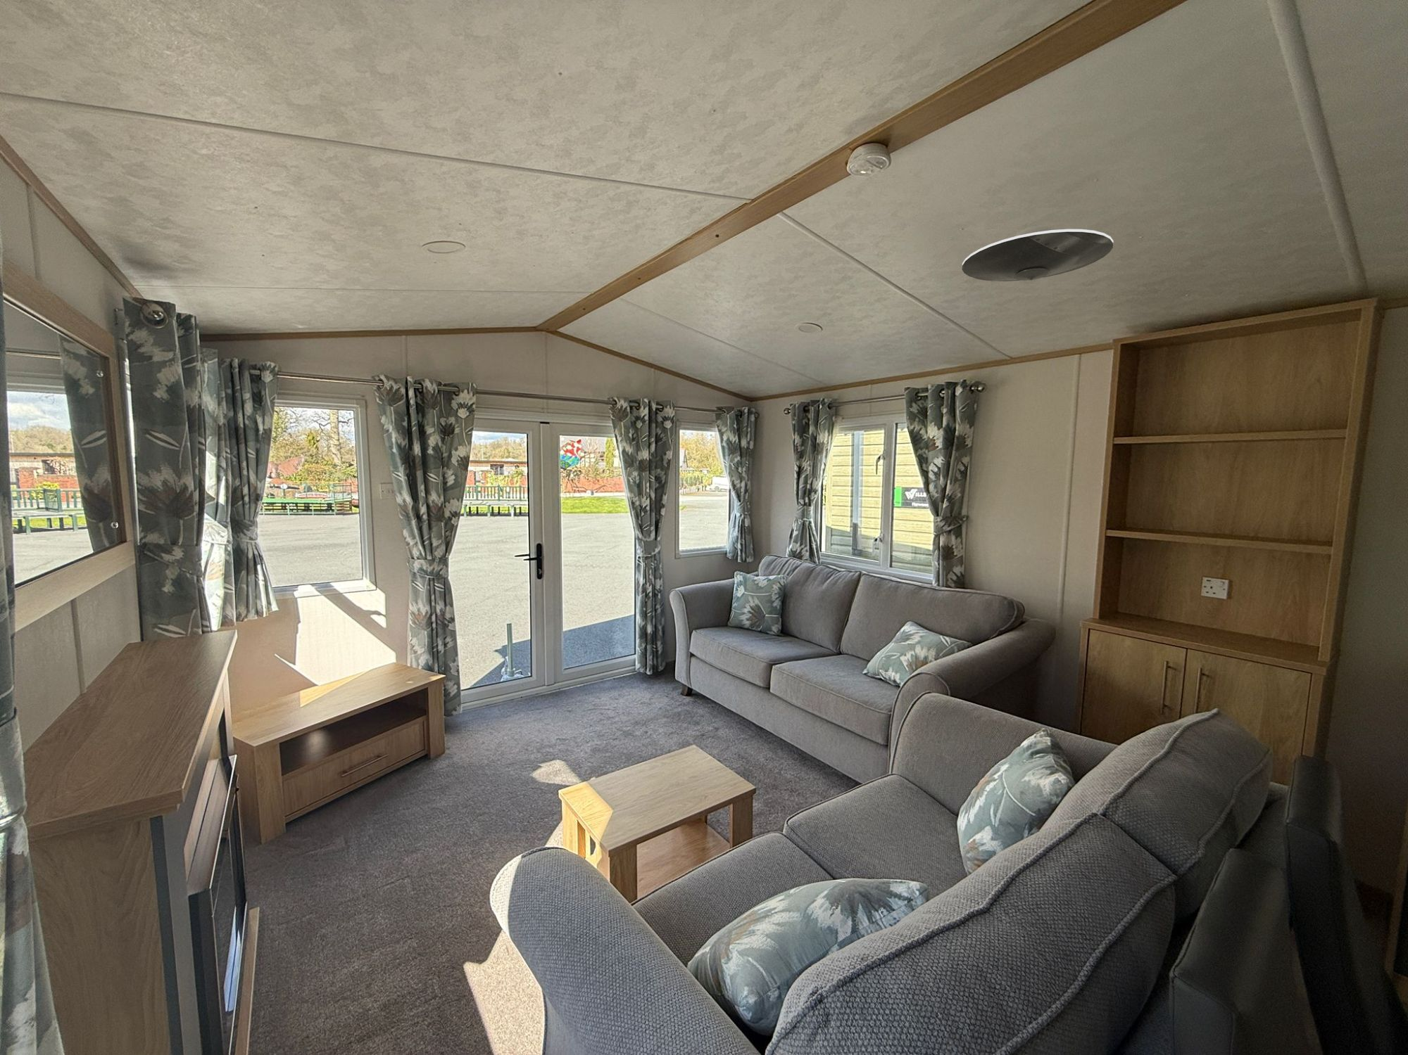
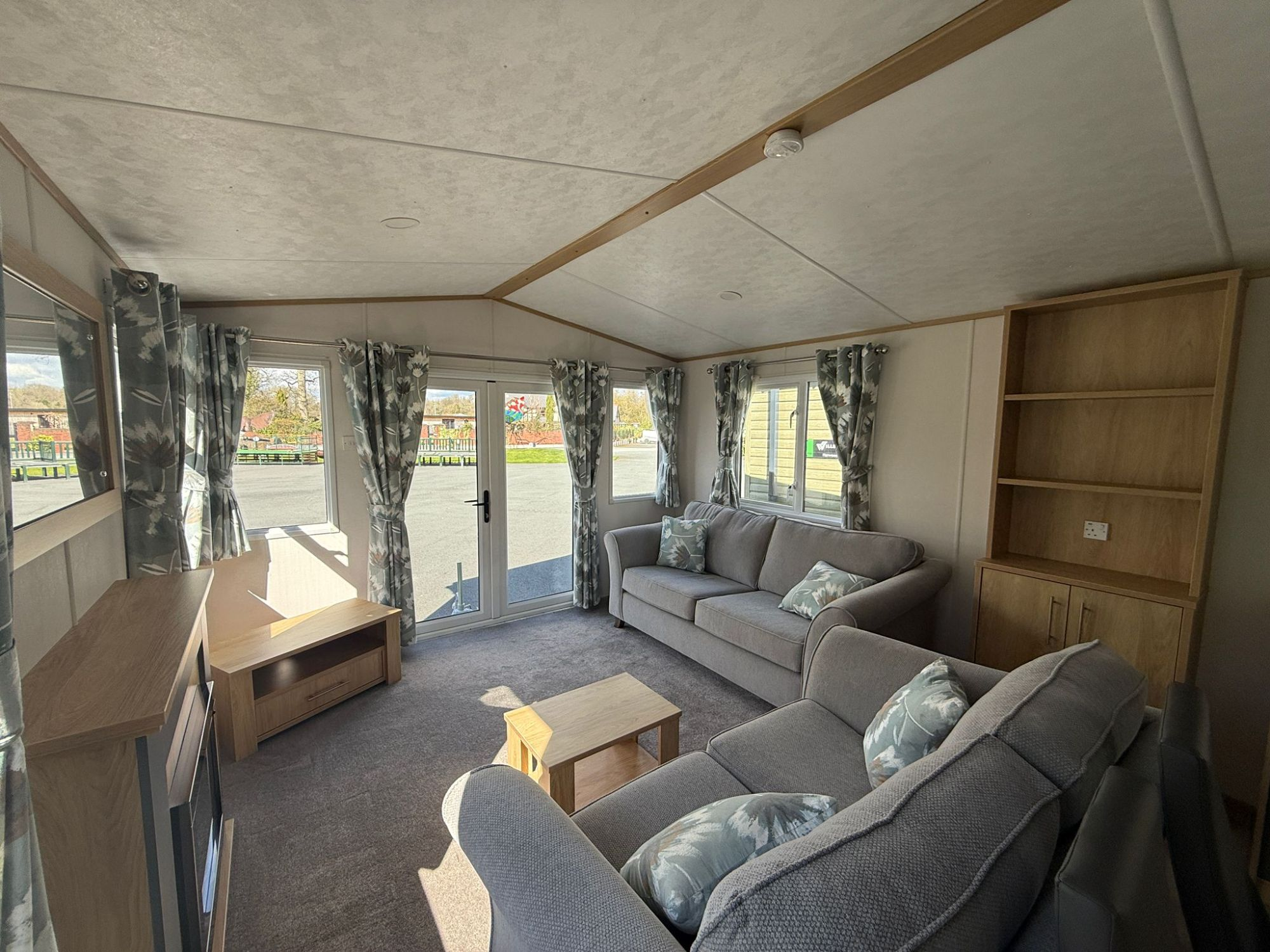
- ceiling light [961,224,1114,283]
